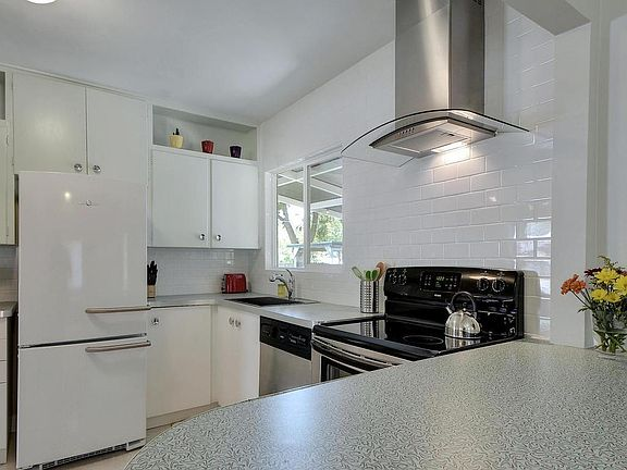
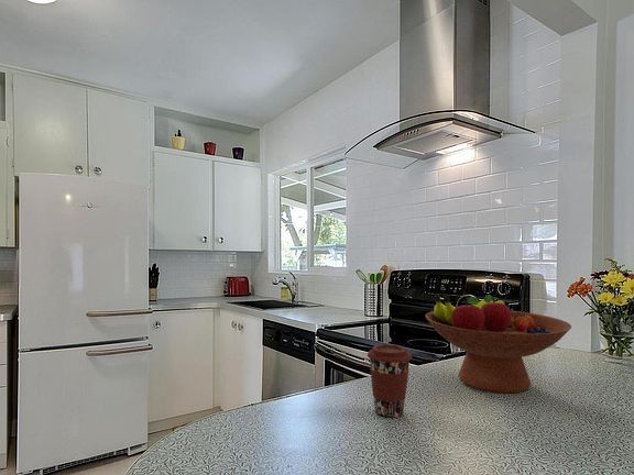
+ fruit bowl [424,292,572,395]
+ coffee cup [367,343,413,419]
